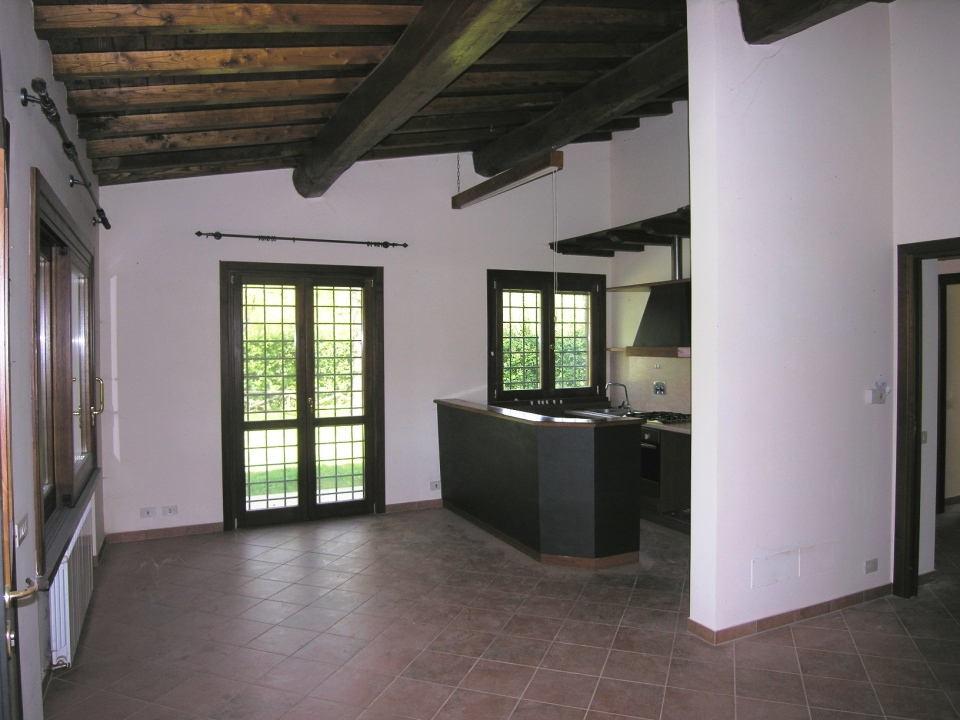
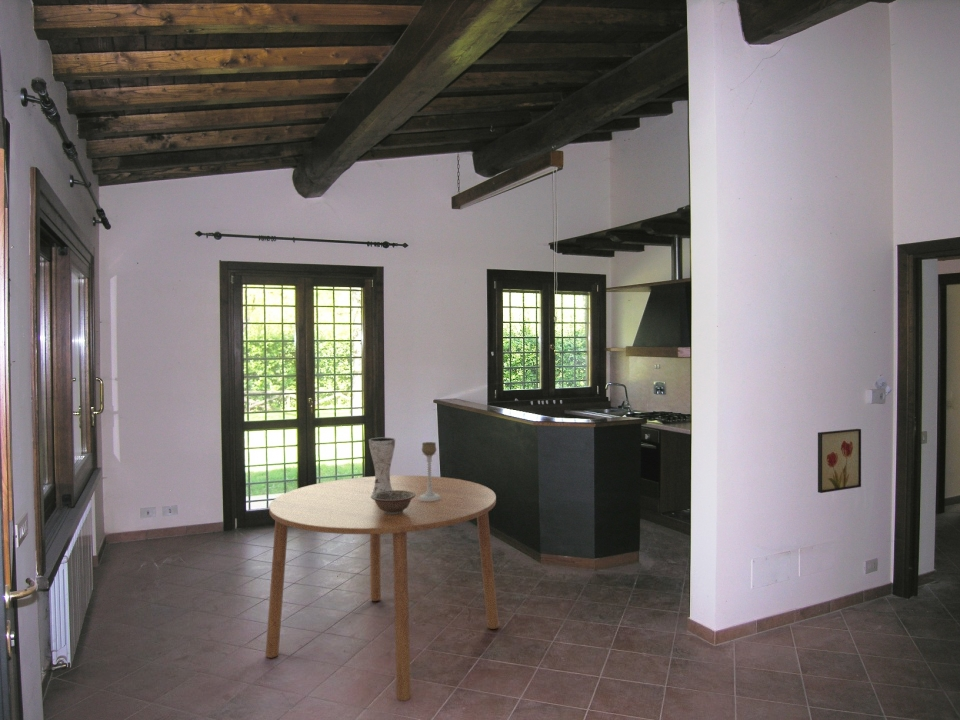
+ candle holder [418,441,441,501]
+ decorative bowl [371,490,416,514]
+ dining table [264,475,500,702]
+ vase [368,436,396,494]
+ wall art [817,428,862,494]
